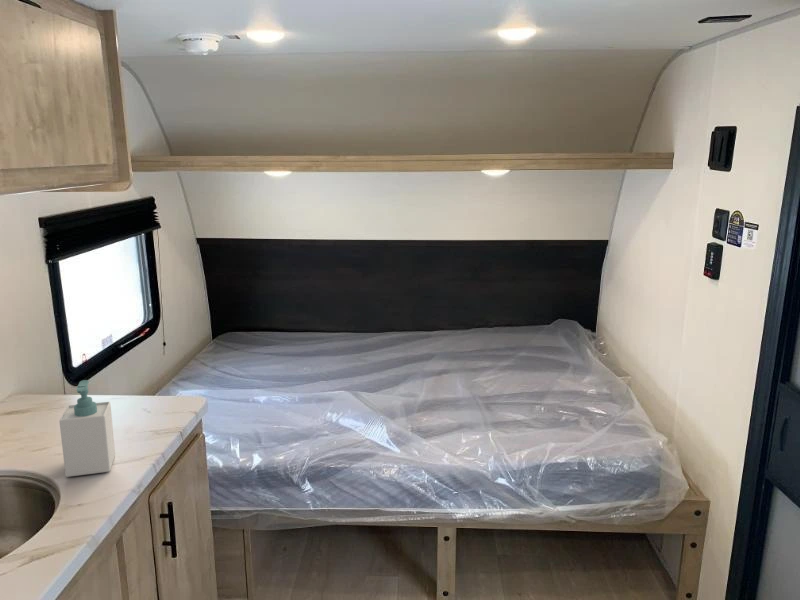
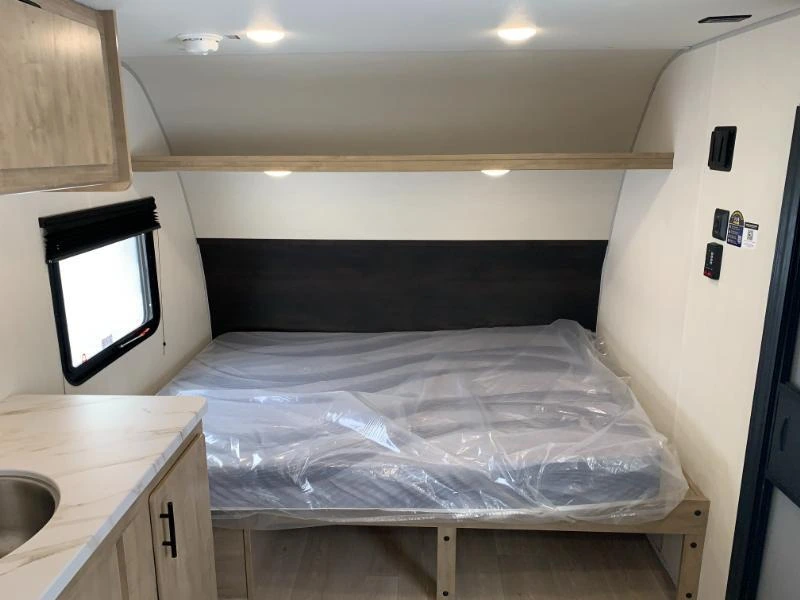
- soap bottle [58,379,116,478]
